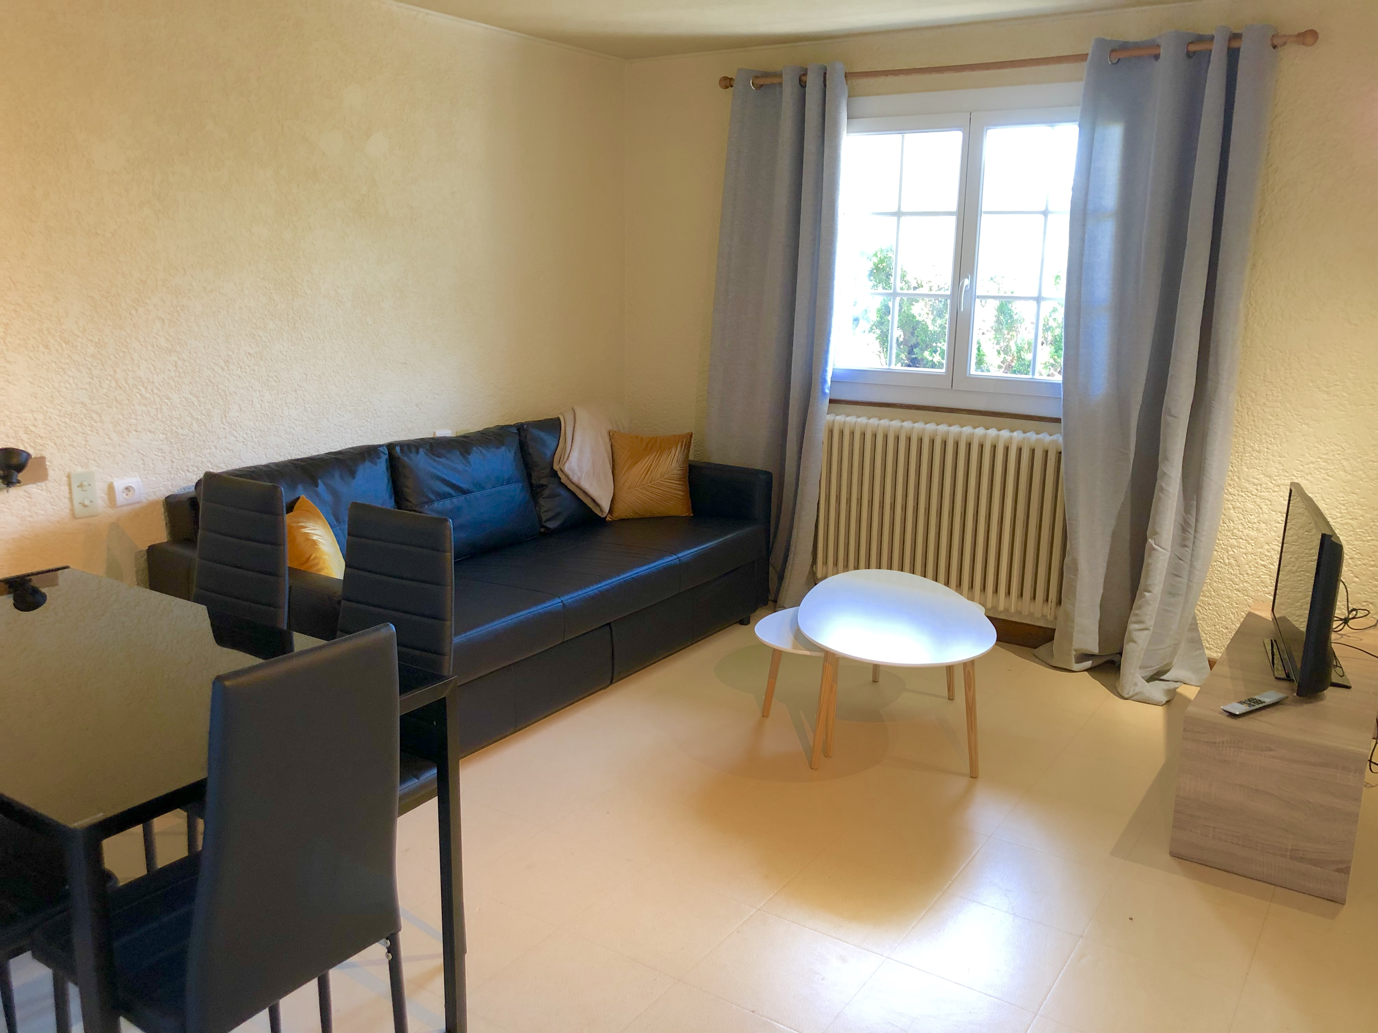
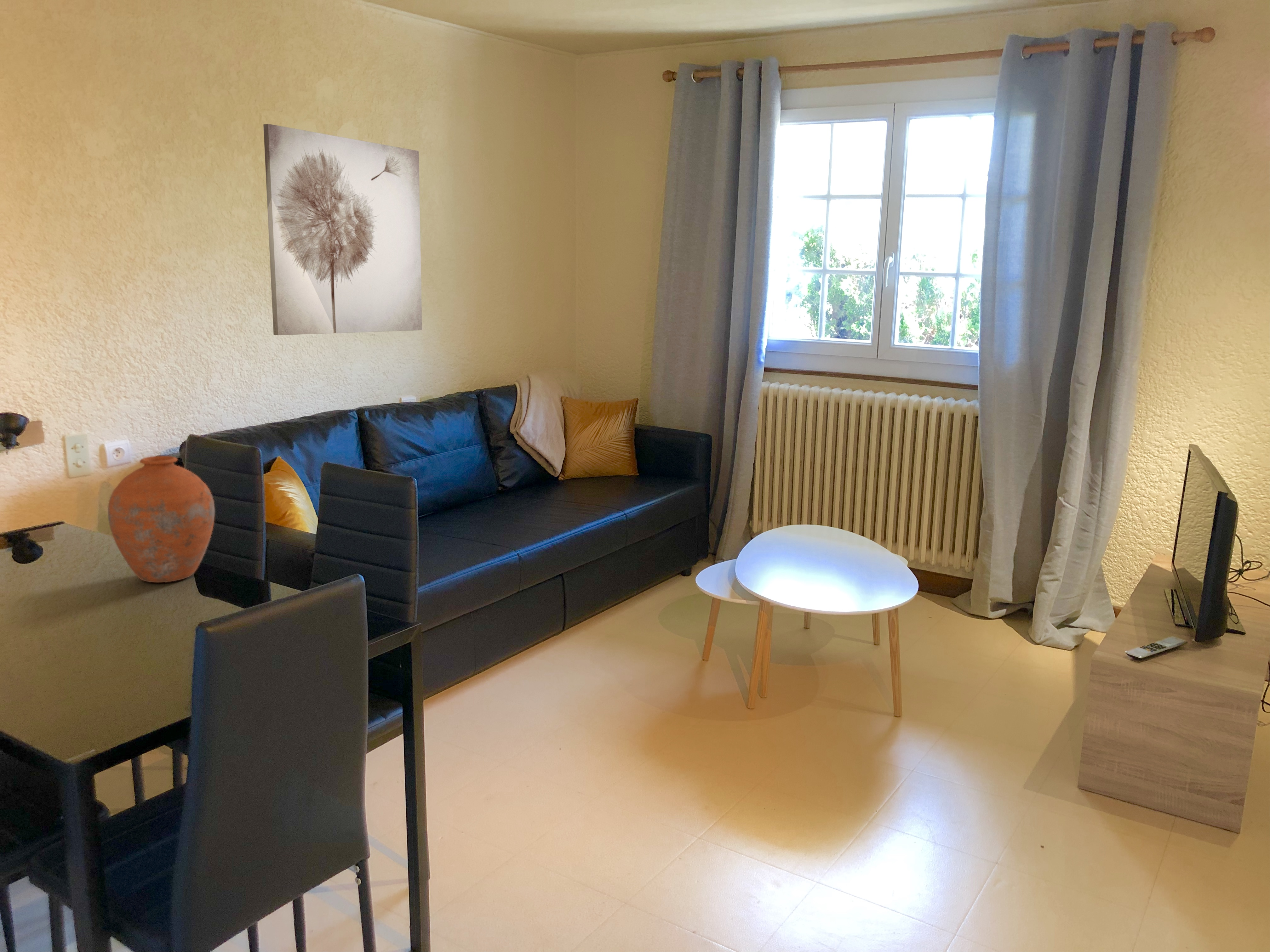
+ wall art [263,123,422,336]
+ vase [107,456,215,583]
